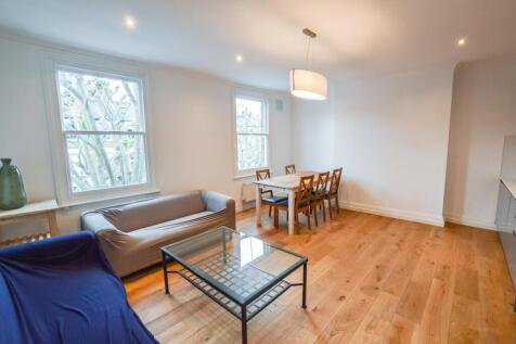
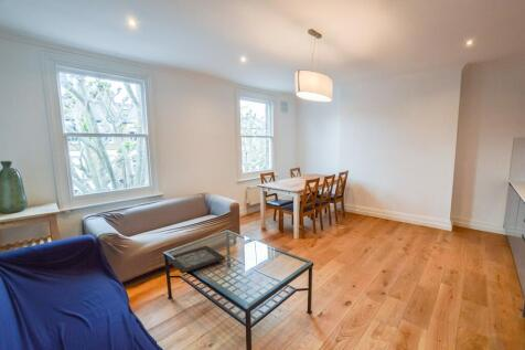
+ decorative tray [165,244,226,275]
